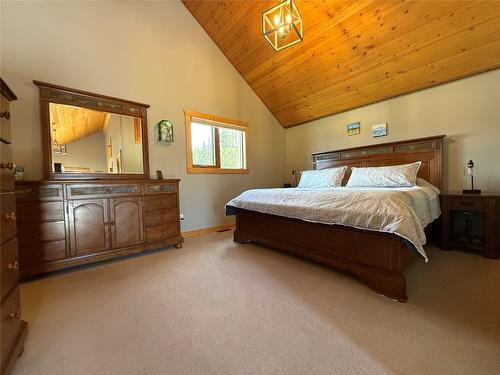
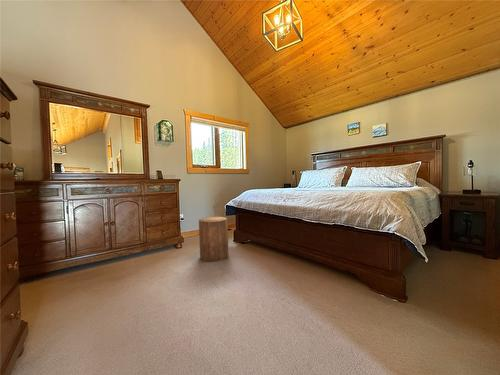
+ stool [198,216,230,263]
